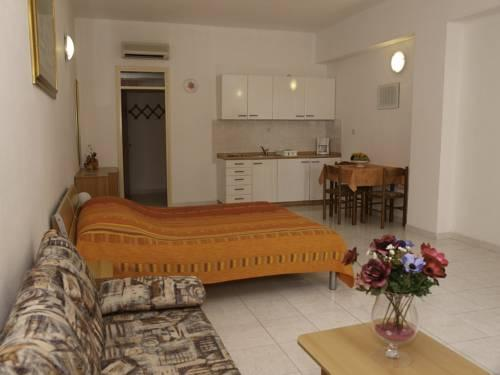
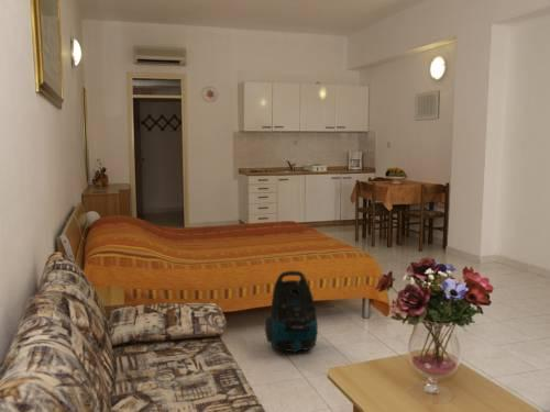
+ vacuum cleaner [264,270,319,354]
